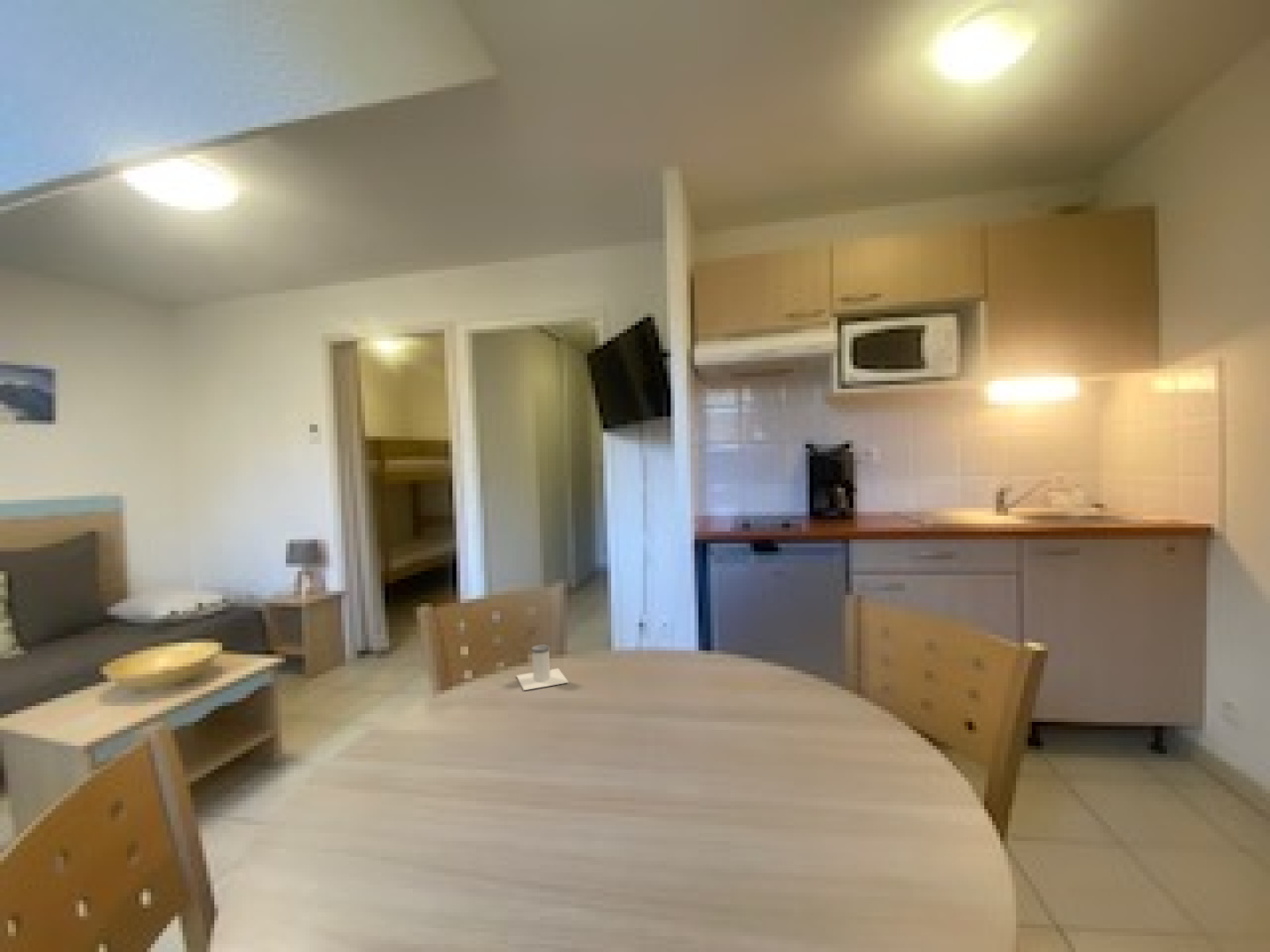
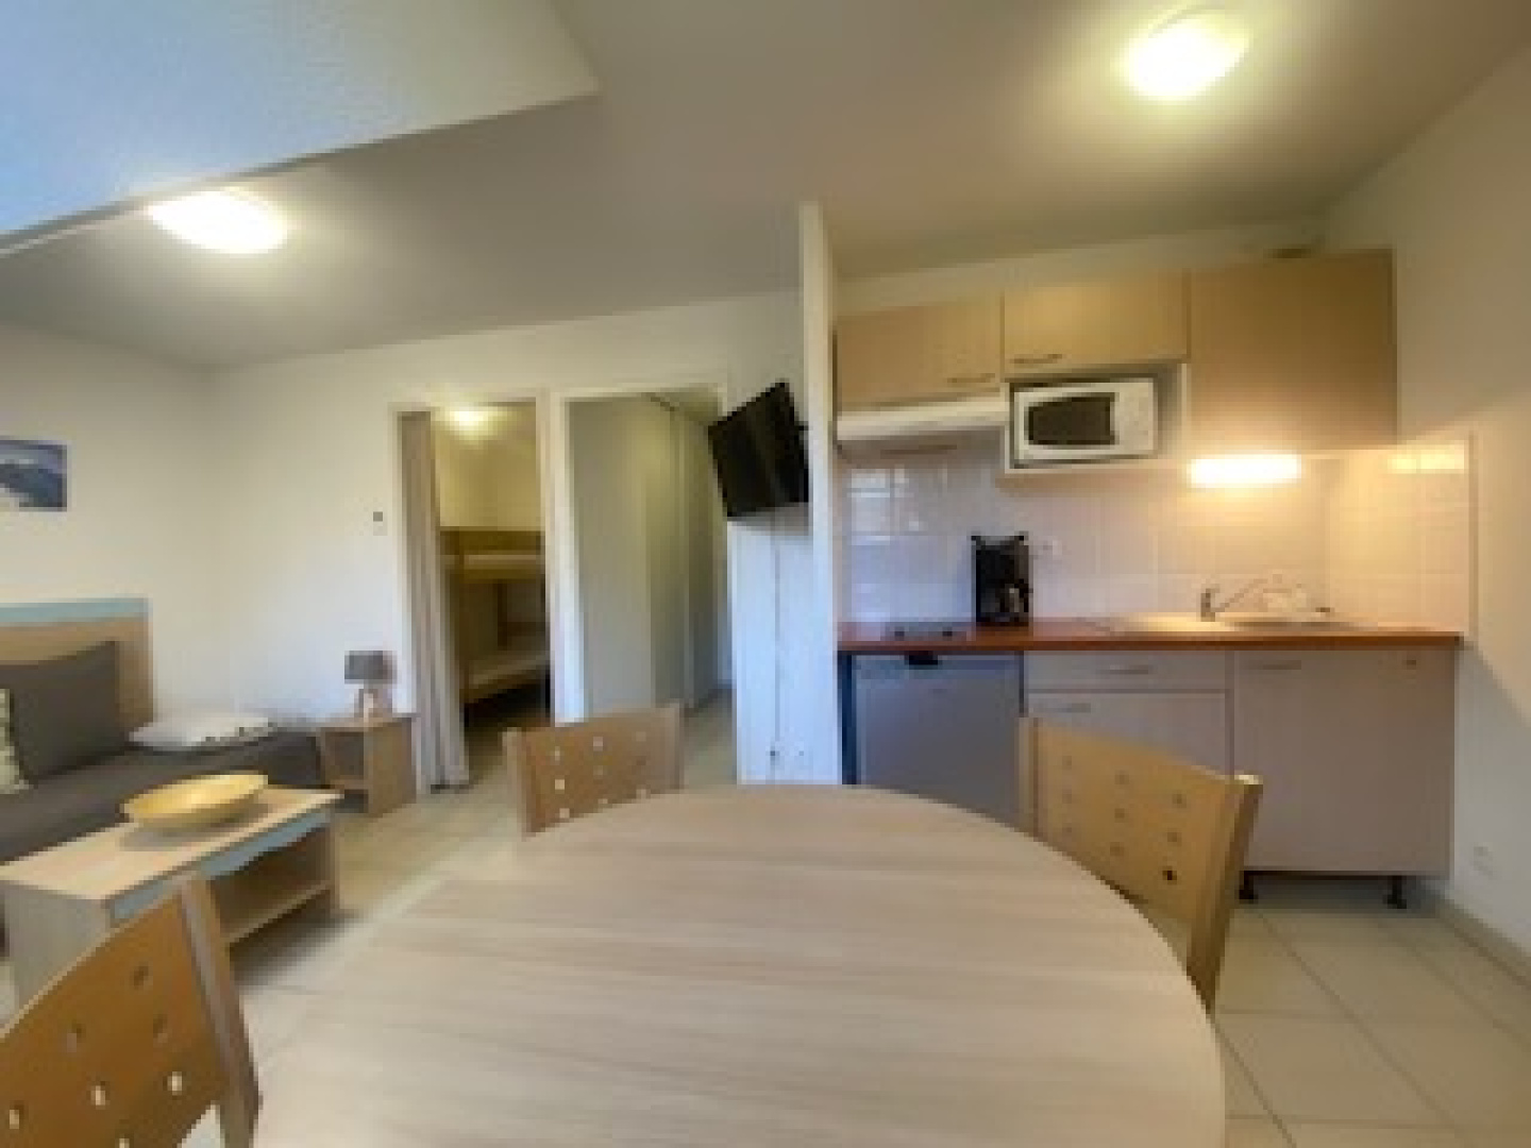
- salt shaker [515,643,570,691]
